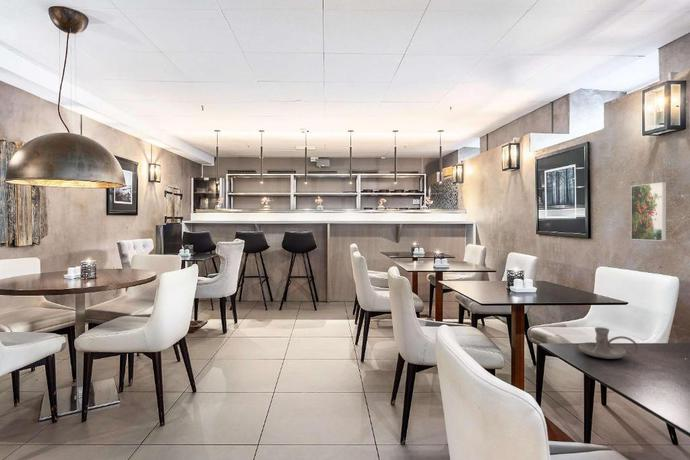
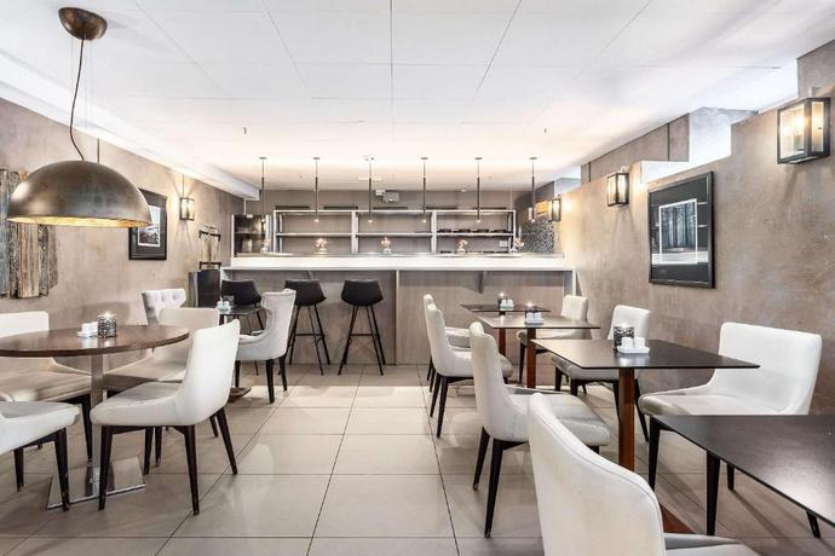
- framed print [630,181,667,242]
- candle holder [578,326,639,360]
